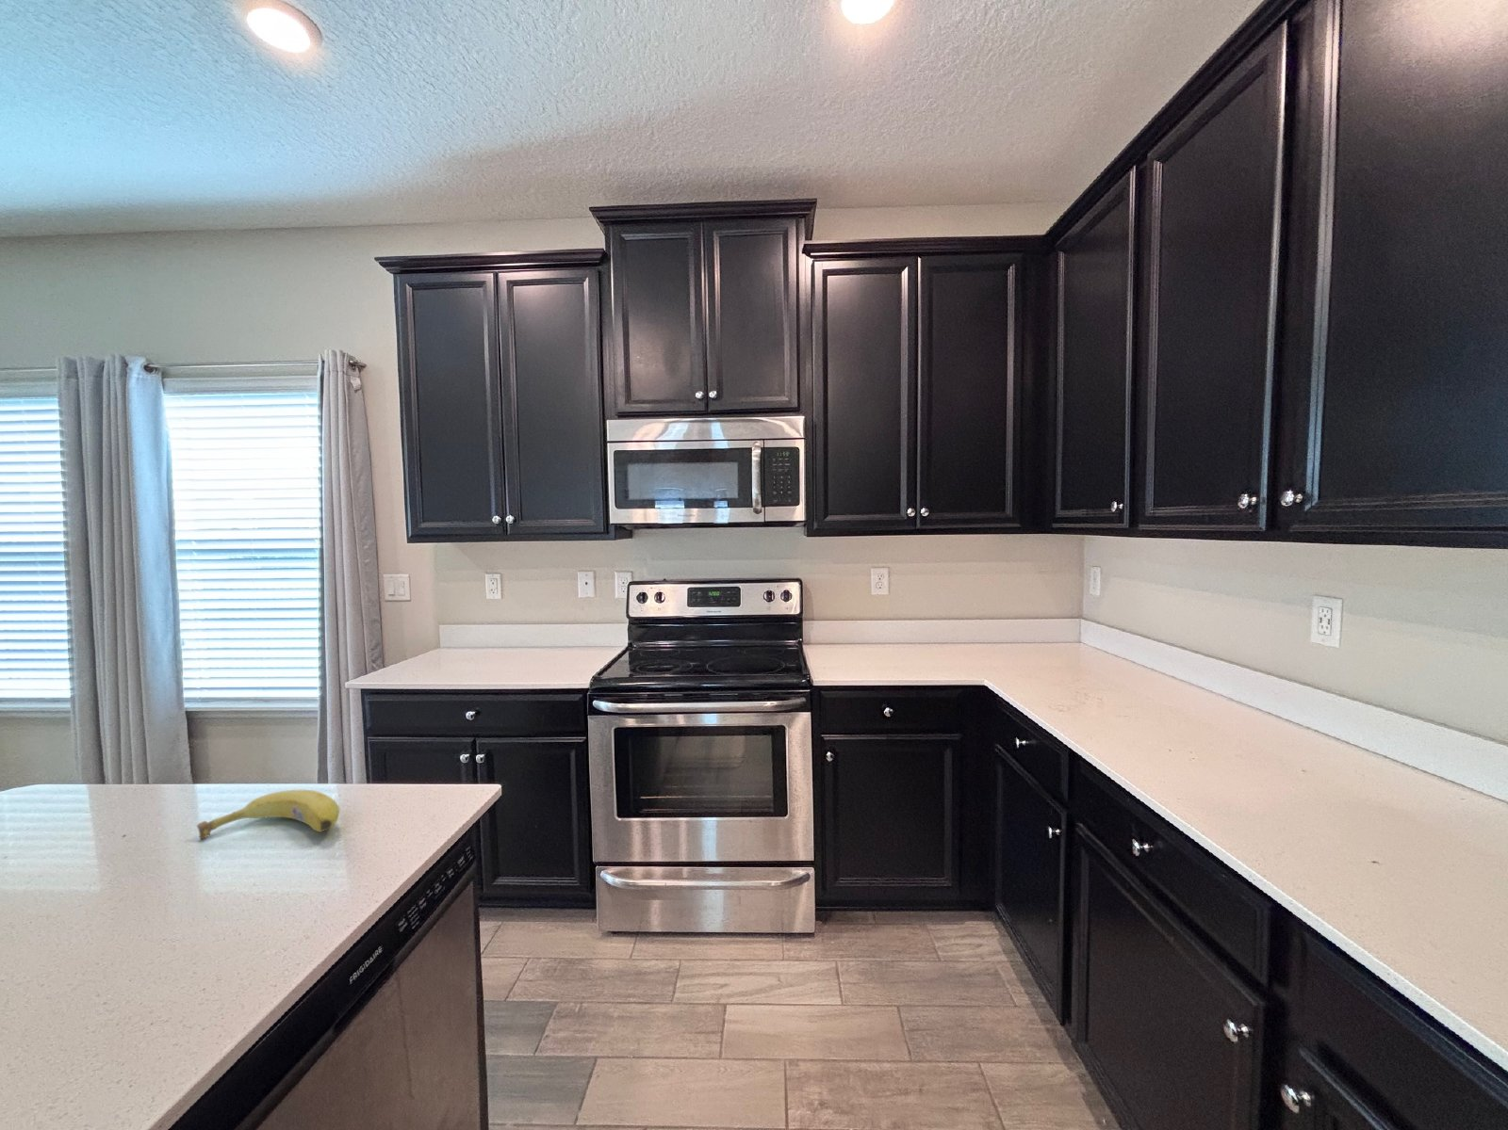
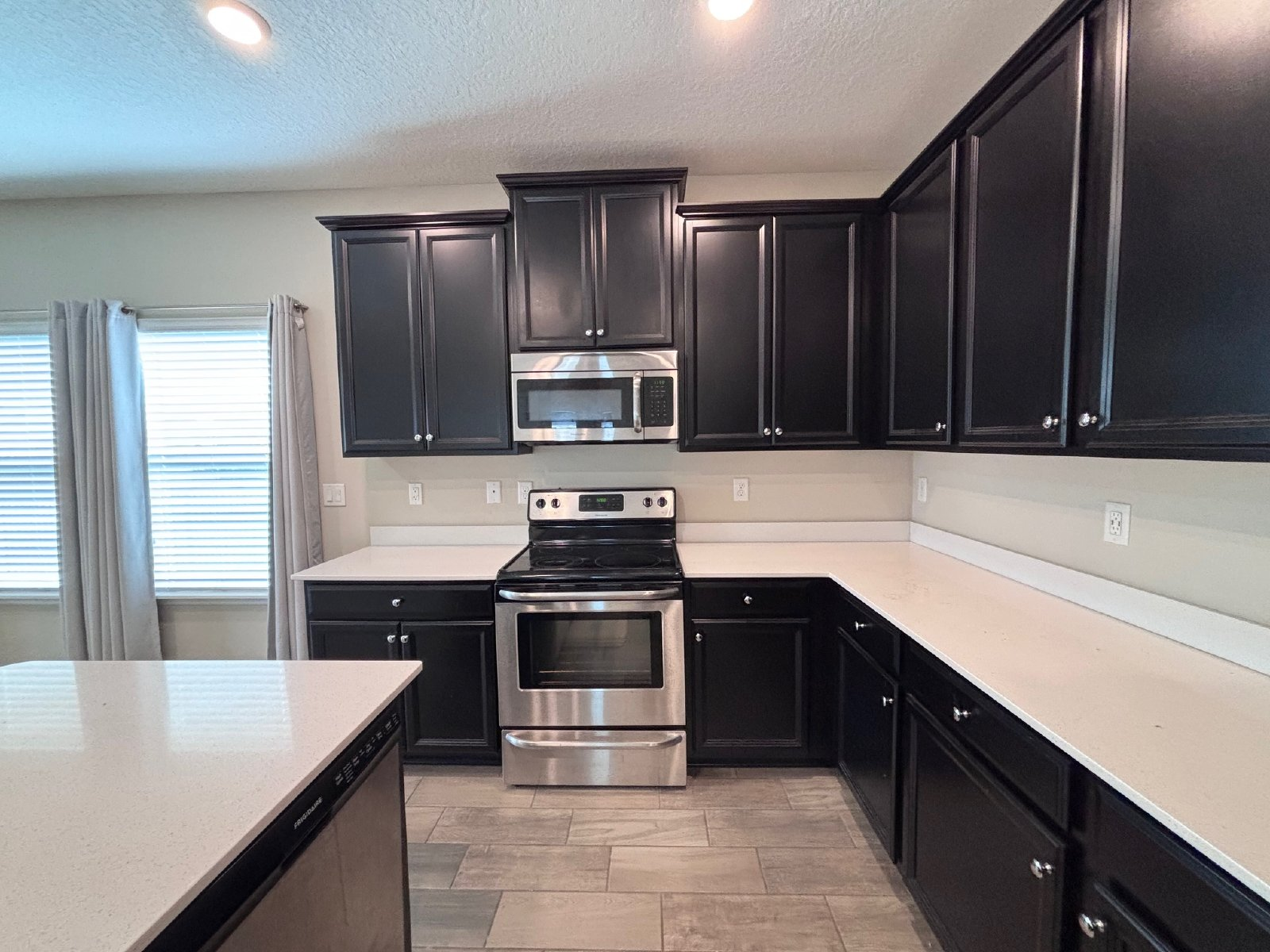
- fruit [196,789,341,840]
